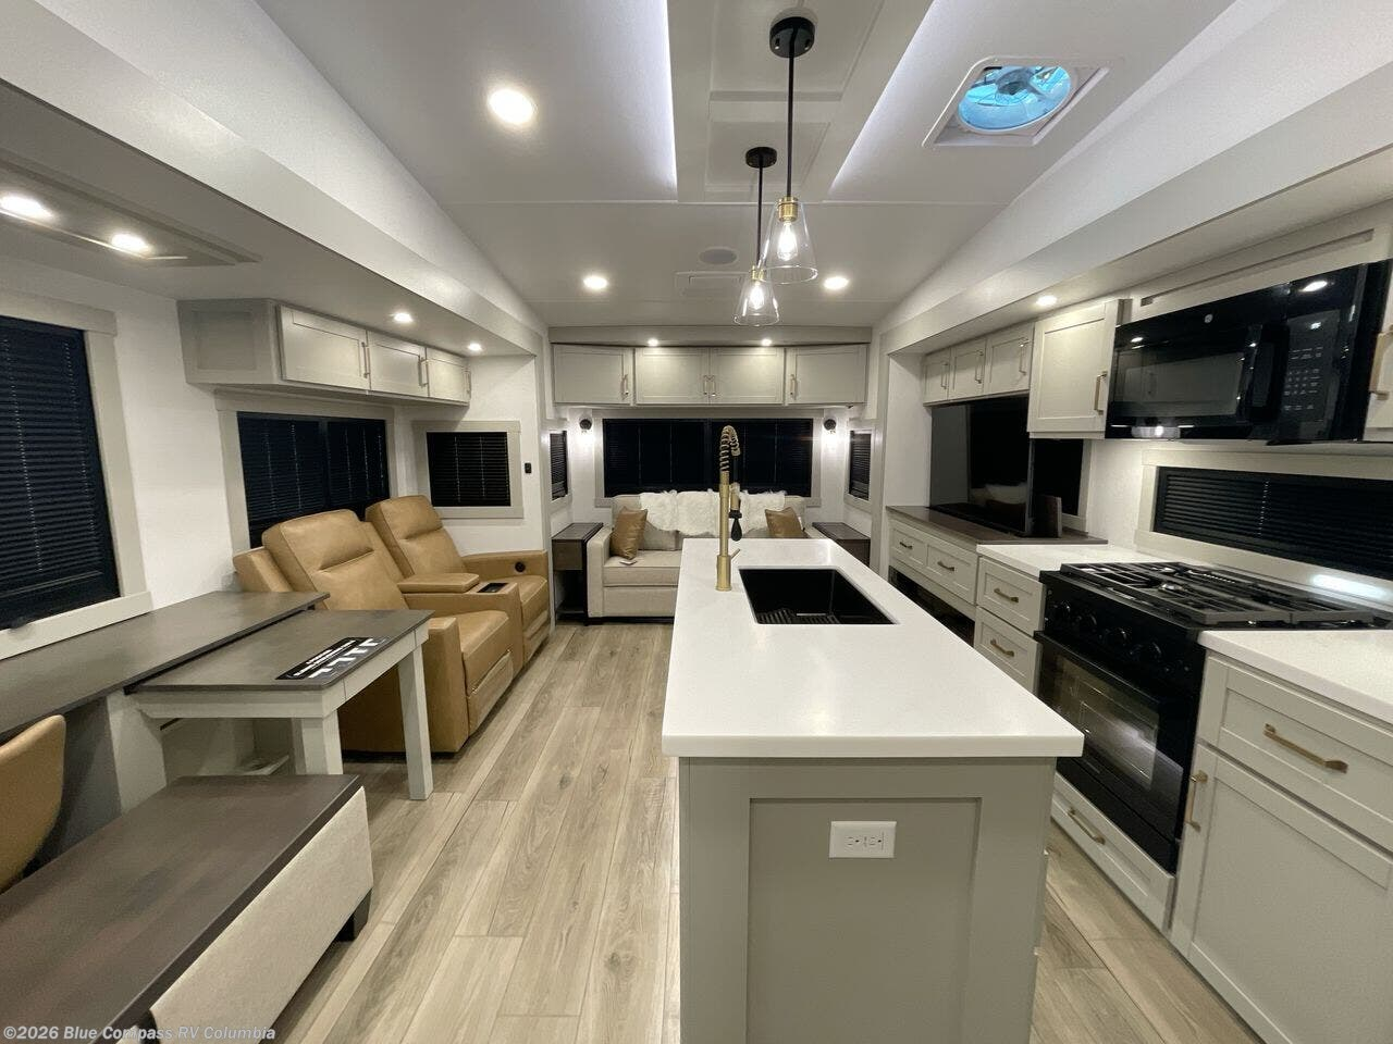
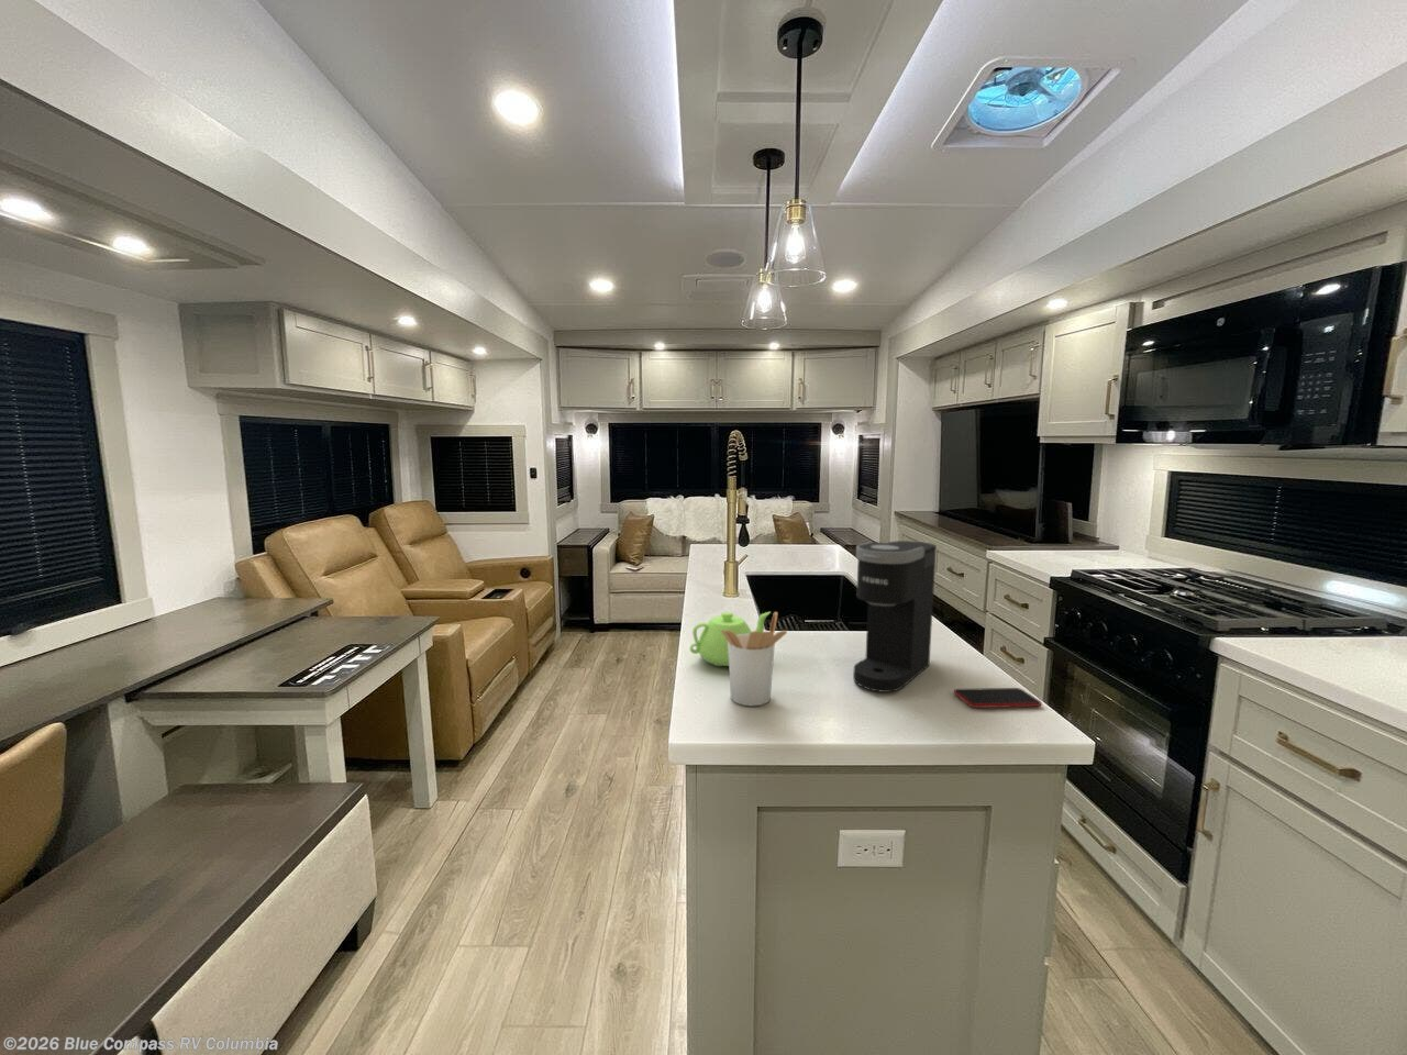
+ utensil holder [721,611,788,707]
+ smartphone [953,687,1044,709]
+ teapot [689,611,772,667]
+ coffee maker [852,540,937,694]
